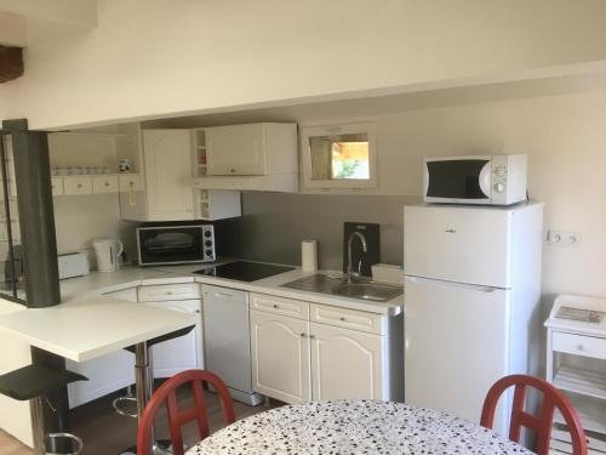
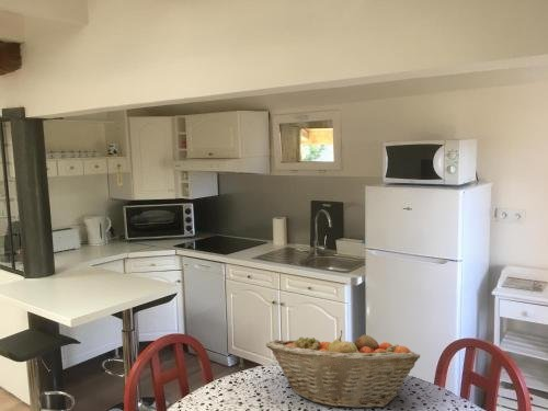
+ fruit basket [265,329,421,410]
